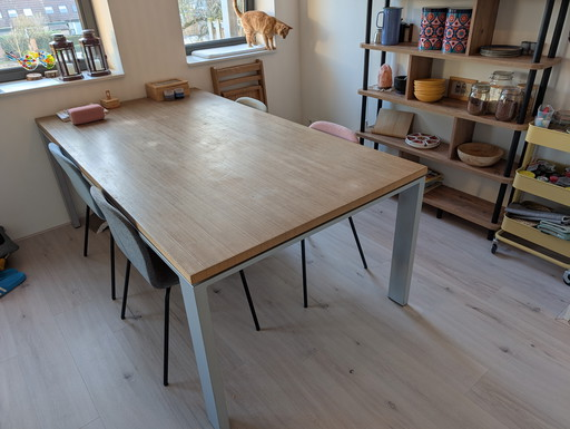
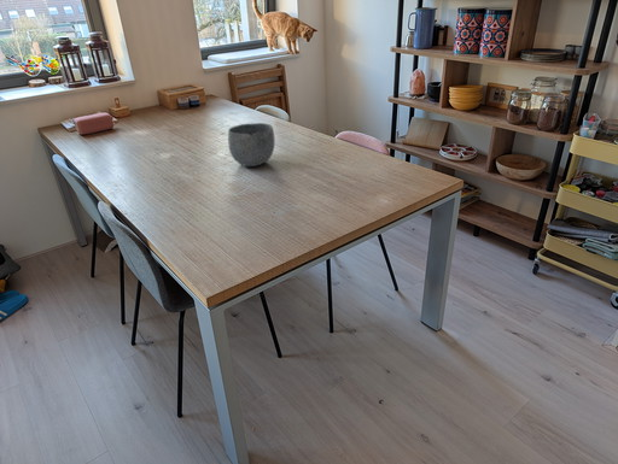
+ bowl [227,122,276,168]
